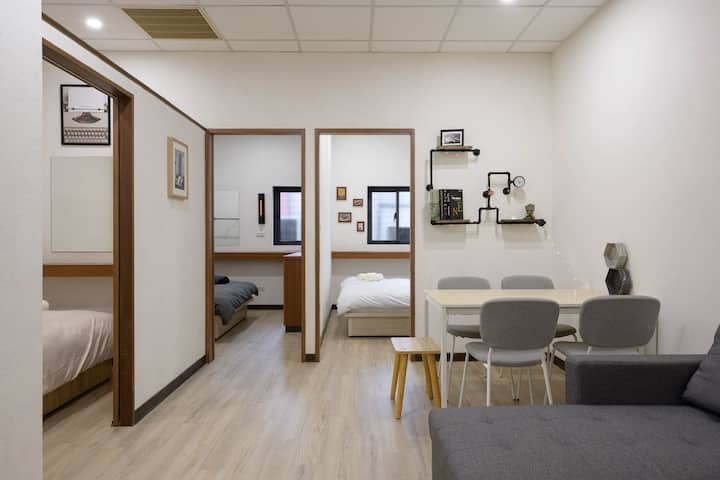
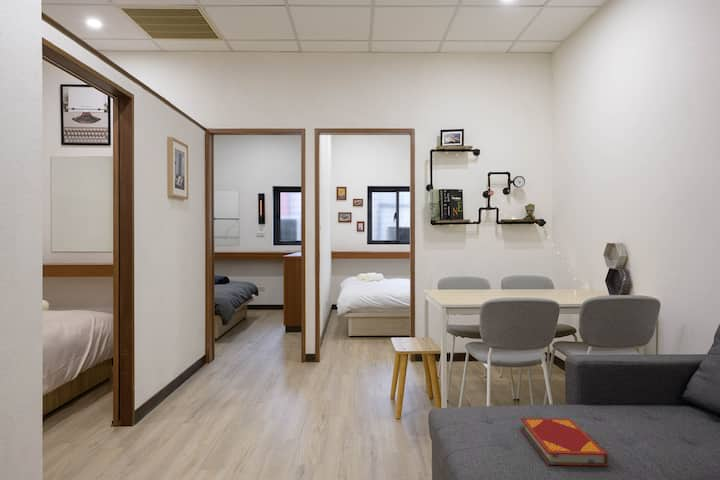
+ hardback book [519,417,610,467]
